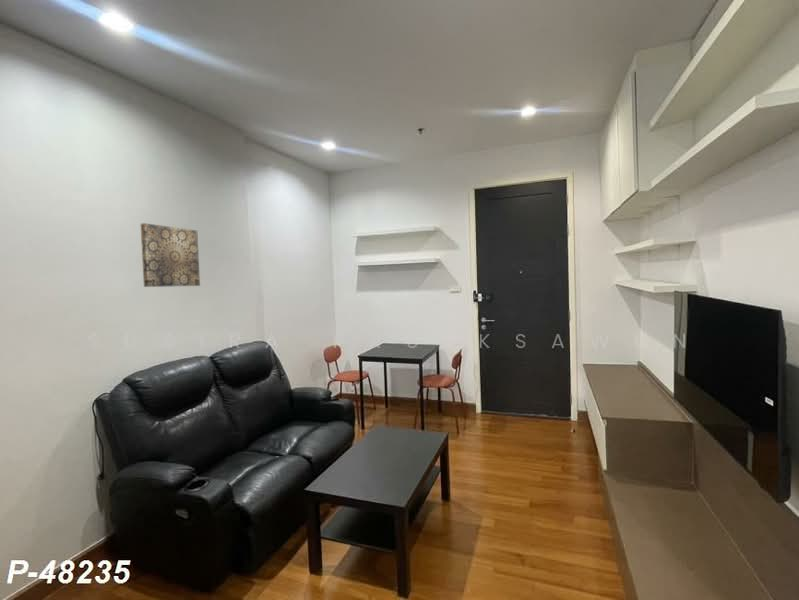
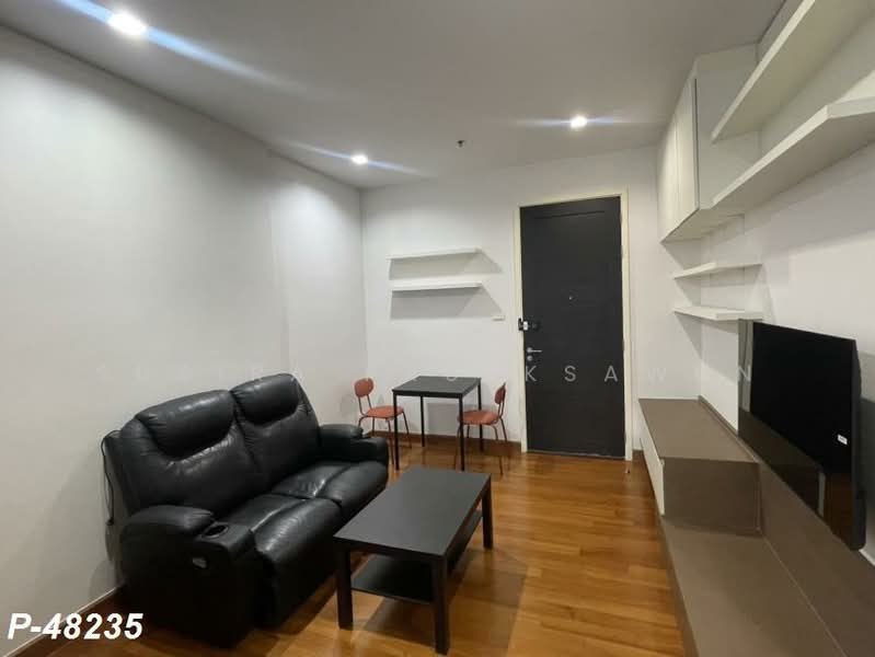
- wall art [140,222,201,288]
